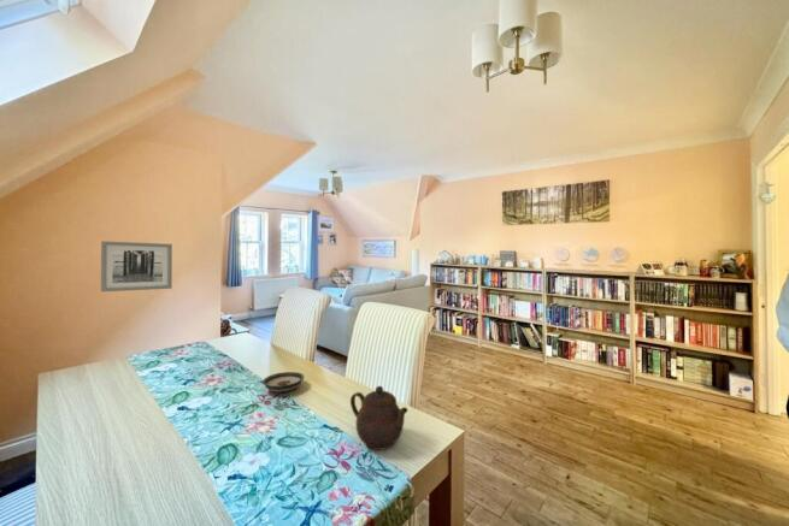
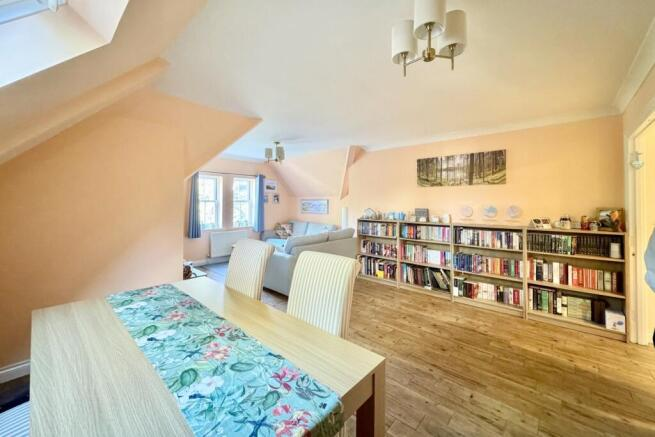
- wall art [100,240,173,292]
- saucer [261,371,305,394]
- teapot [349,385,408,451]
